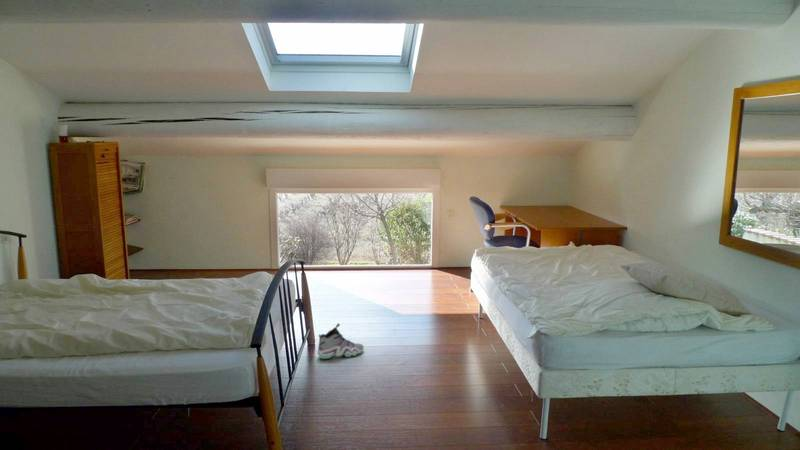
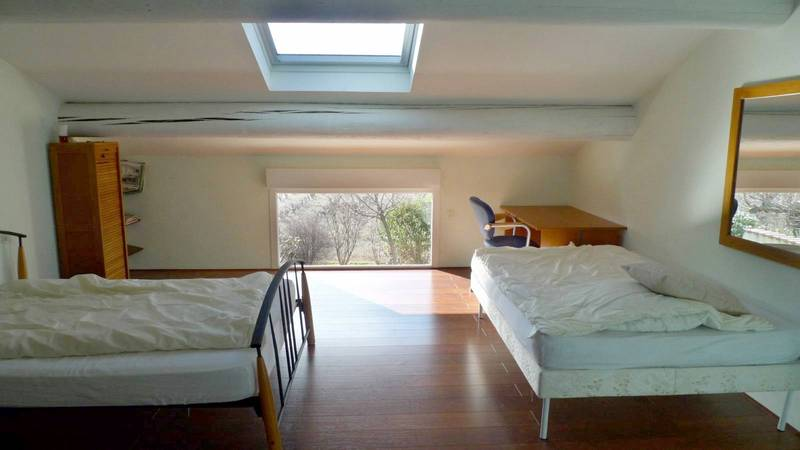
- sneaker [317,322,365,360]
